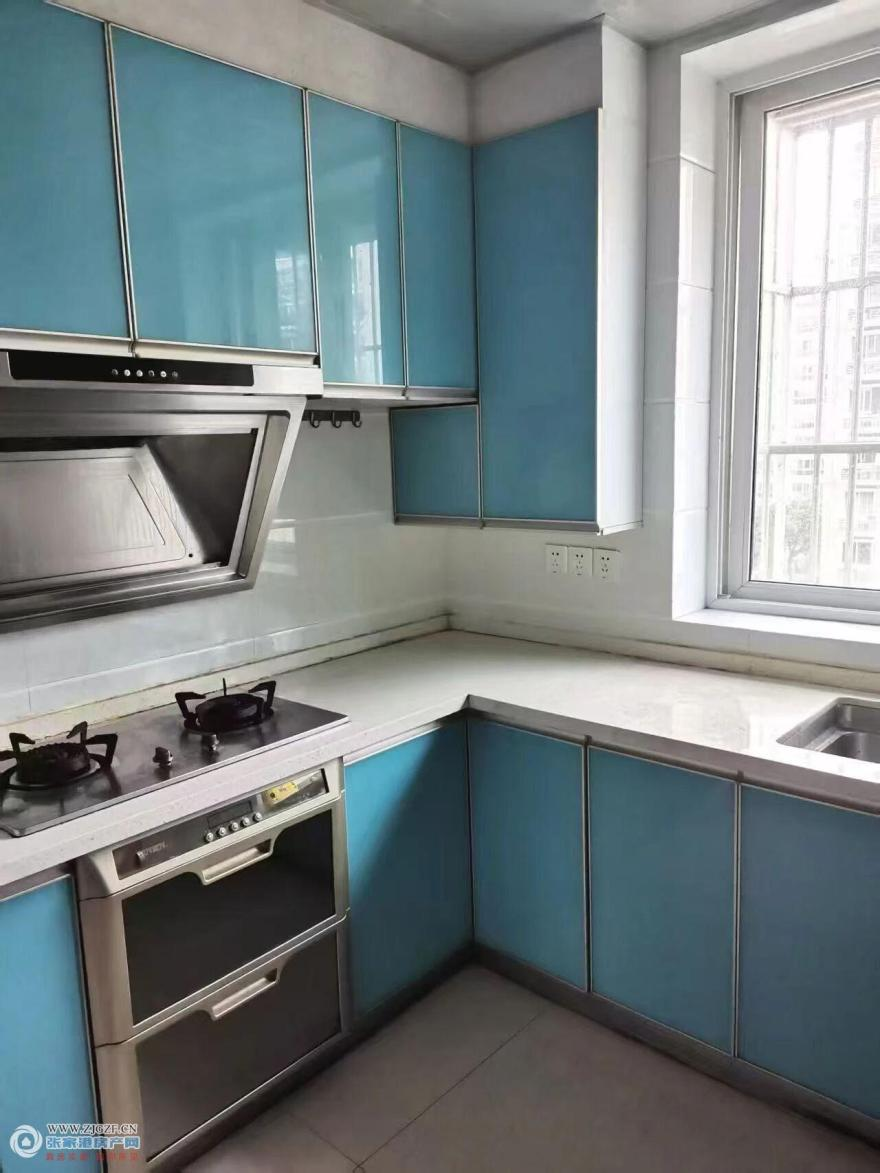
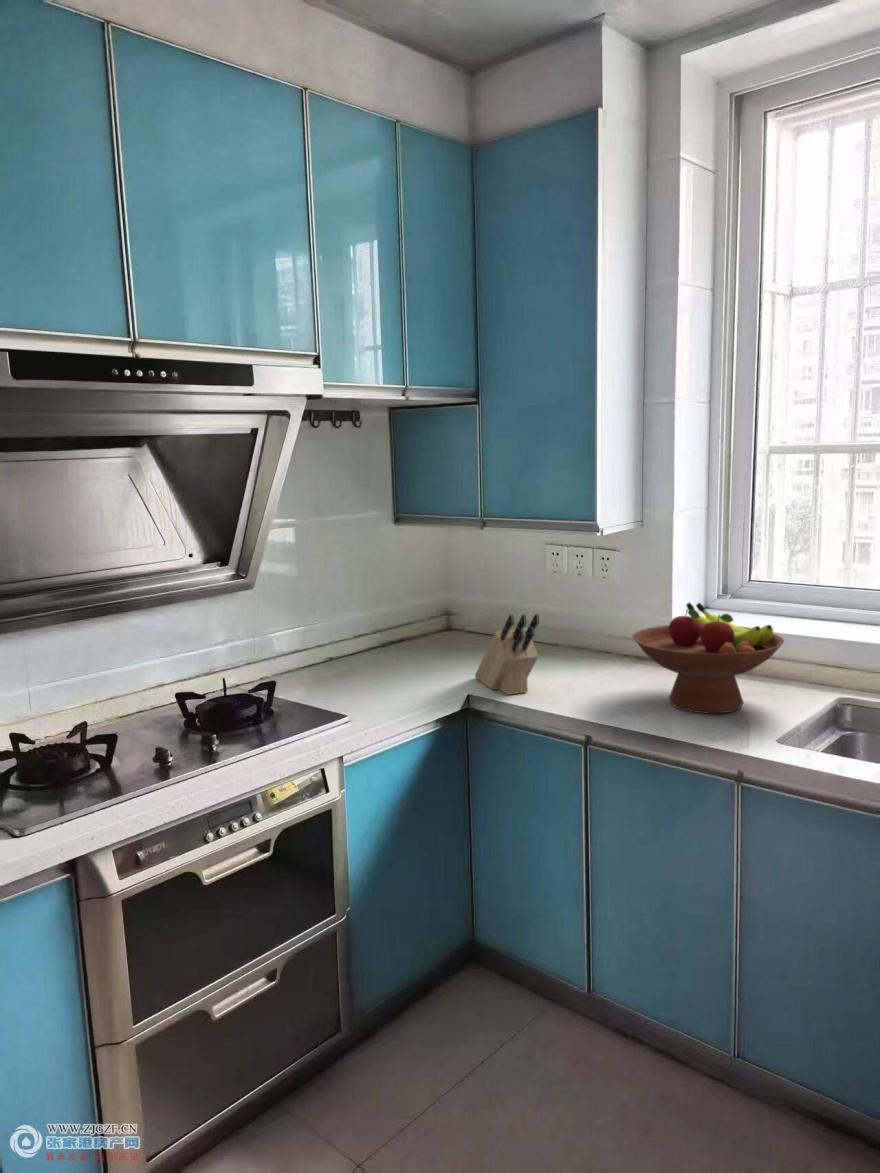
+ knife block [474,613,540,696]
+ fruit bowl [632,602,785,715]
